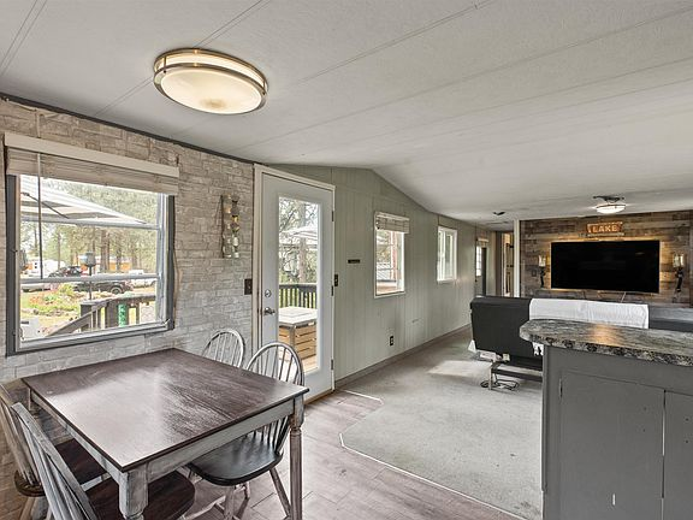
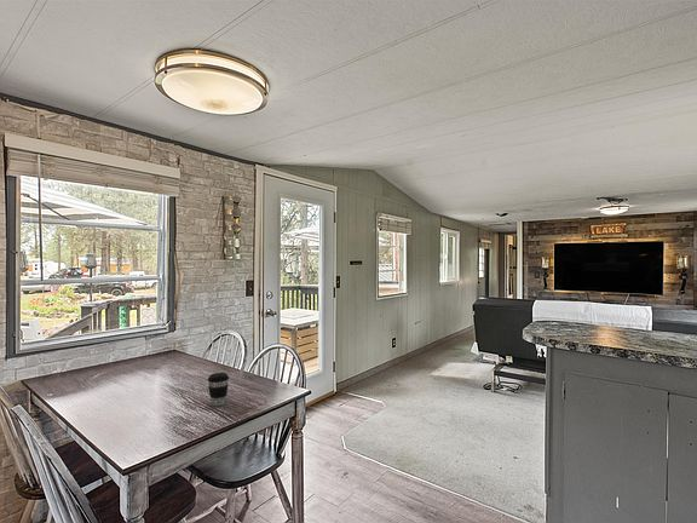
+ coffee cup [207,372,230,407]
